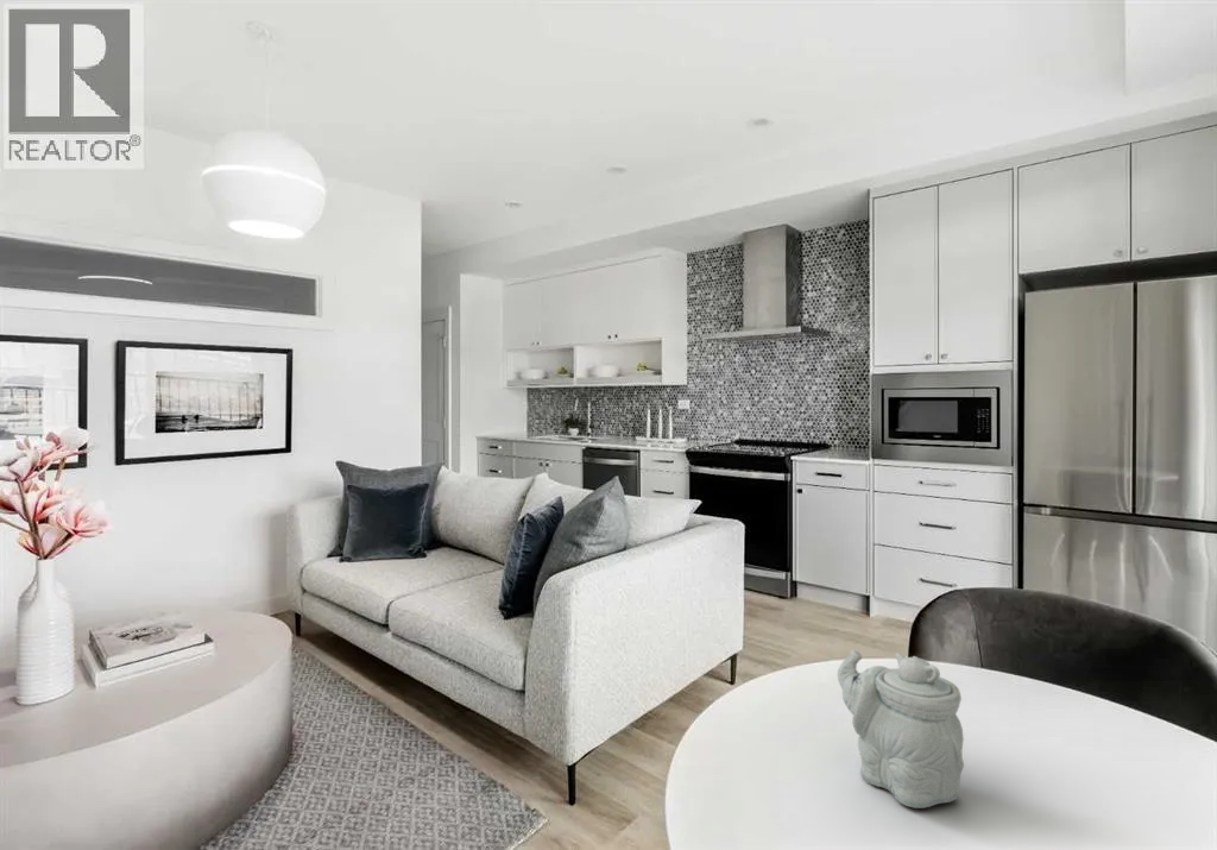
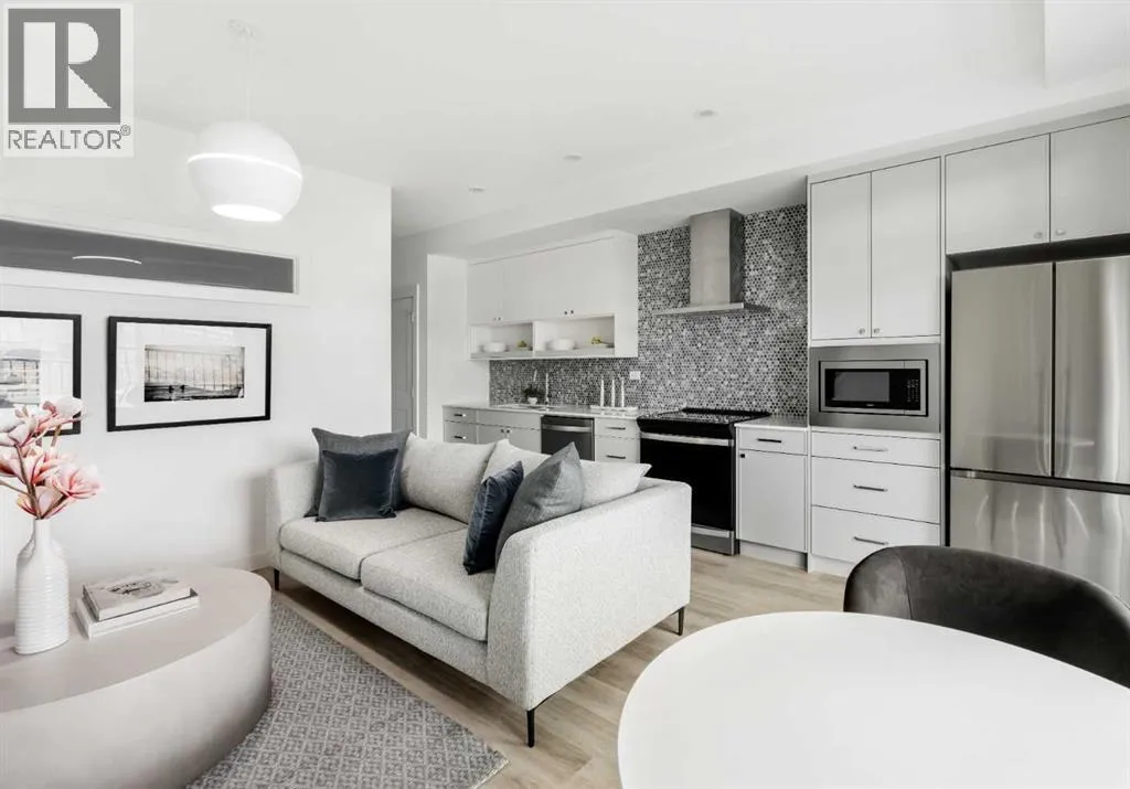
- teapot [837,649,965,810]
